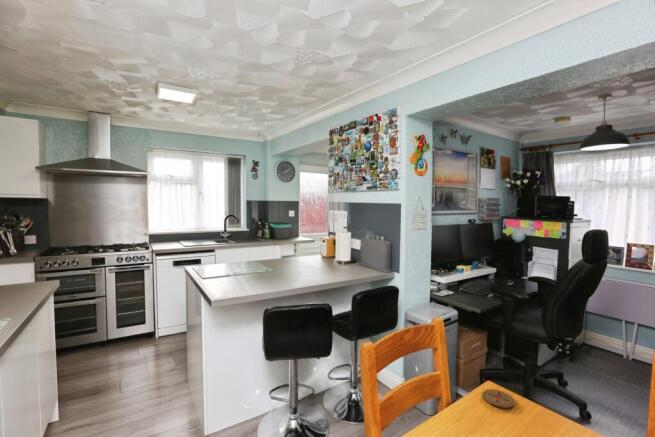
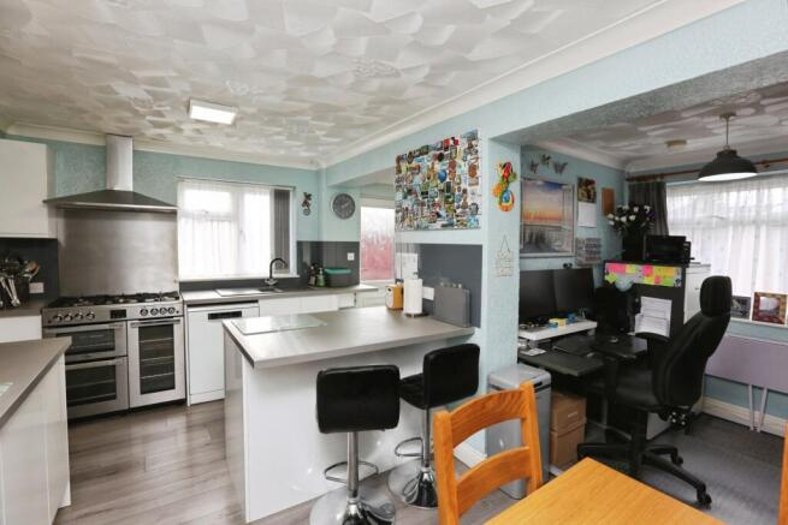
- coaster [482,388,516,409]
